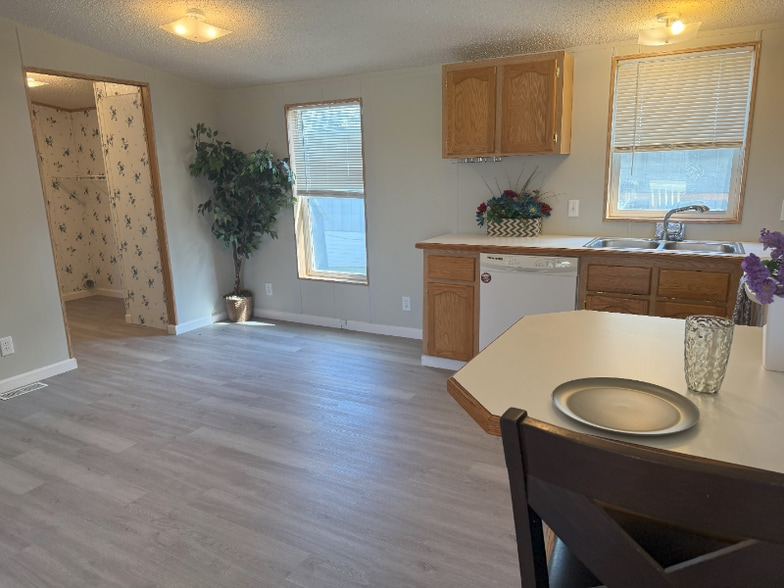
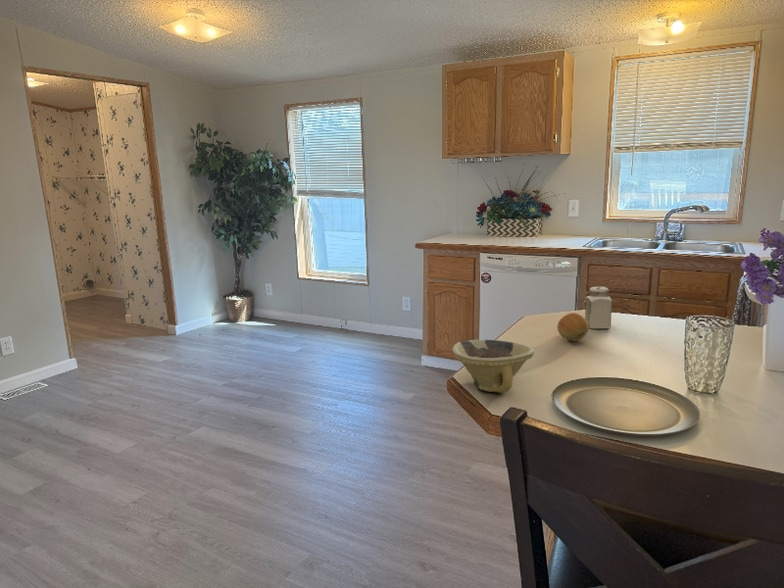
+ salt shaker [584,286,613,329]
+ bowl [451,339,536,394]
+ fruit [556,312,589,342]
